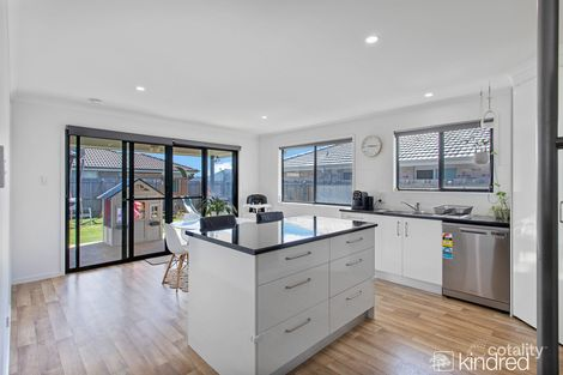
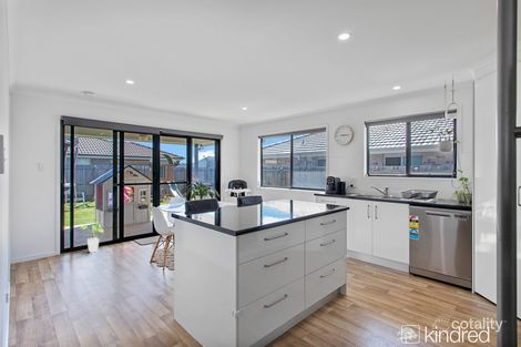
+ house plant [80,218,105,254]
